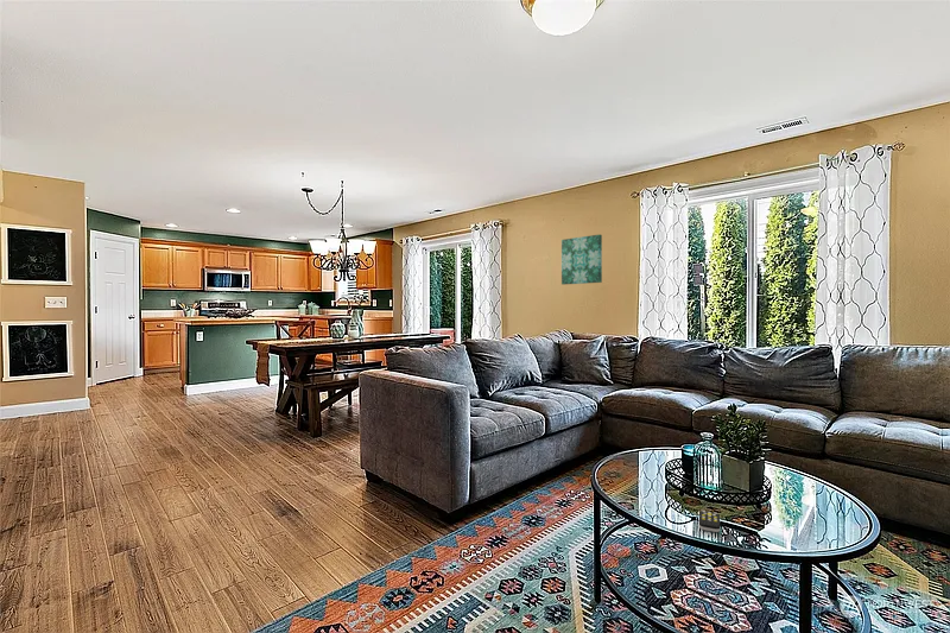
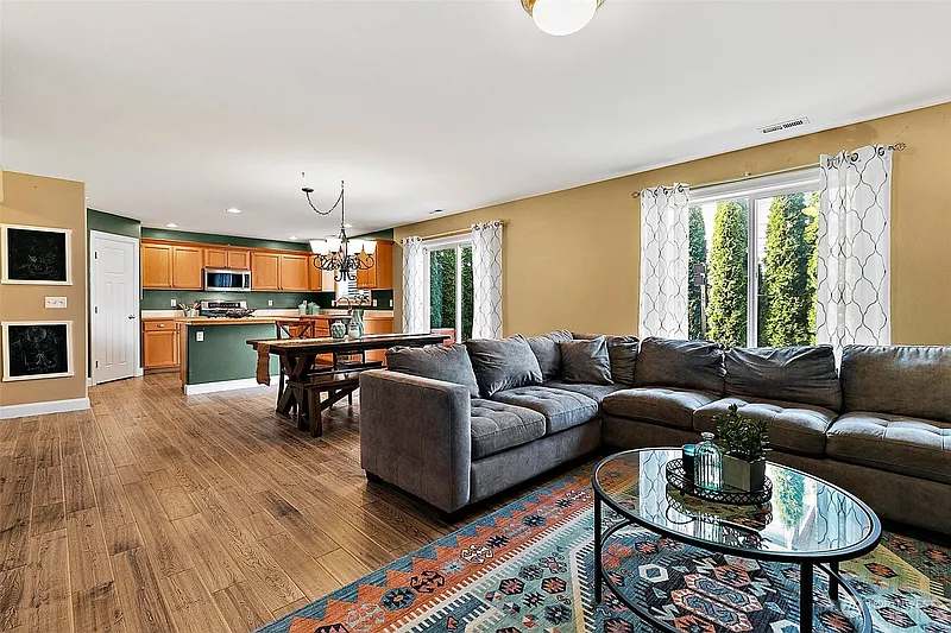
- remote control [698,509,721,533]
- wall art [560,233,603,285]
